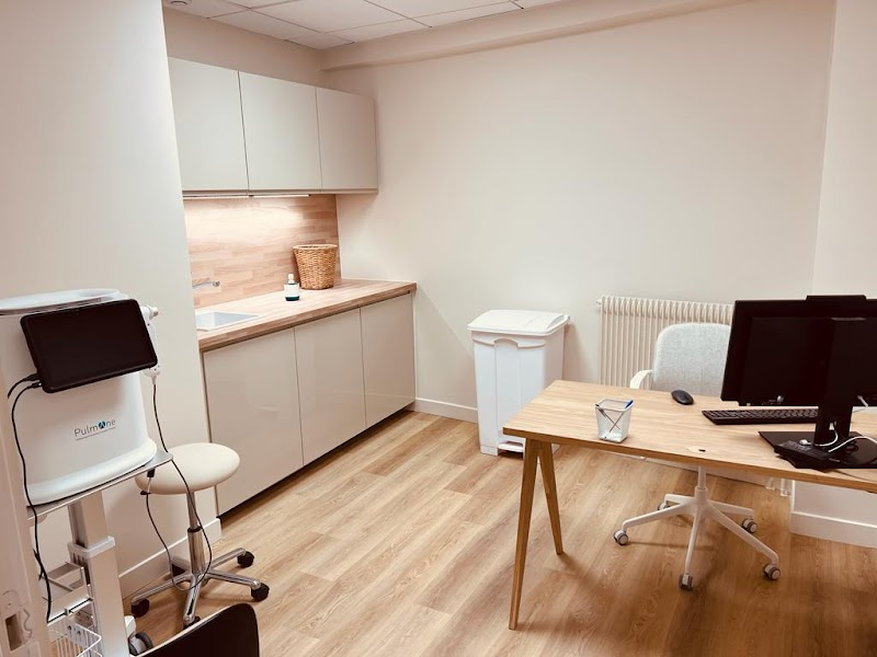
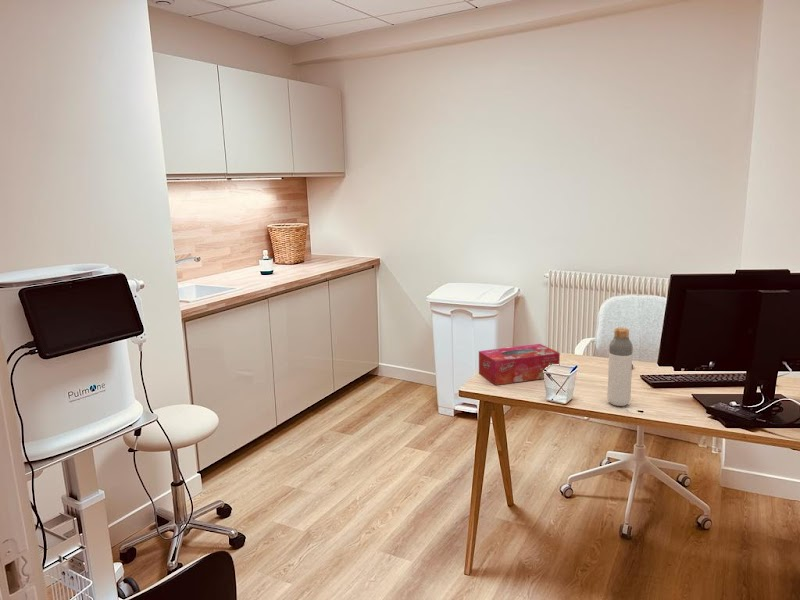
+ tissue box [478,343,561,386]
+ bottle [606,326,634,407]
